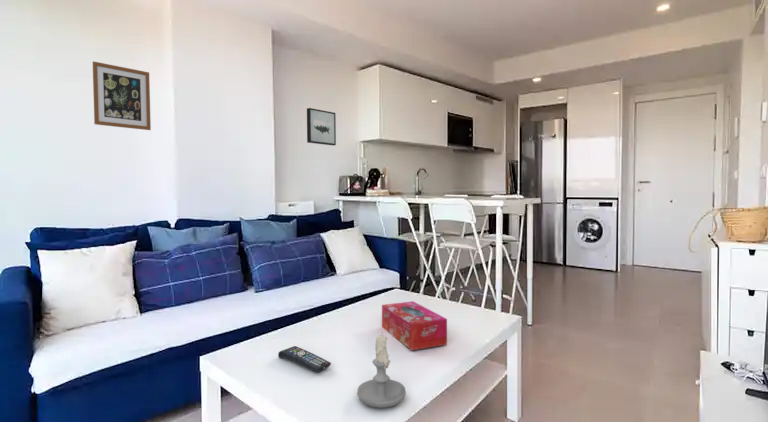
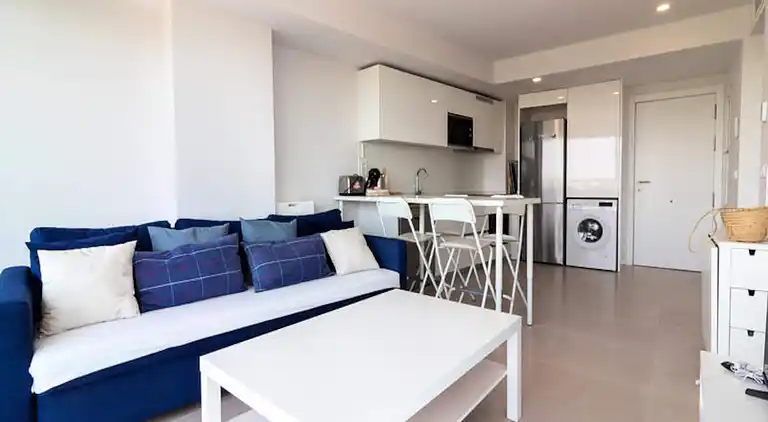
- remote control [277,345,332,373]
- candle [356,331,407,409]
- wall art [92,60,152,131]
- tissue box [381,300,448,351]
- wall art [306,107,337,146]
